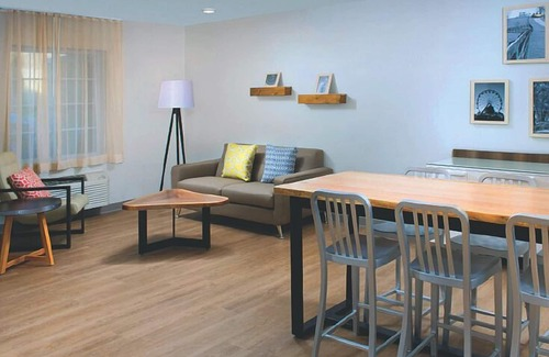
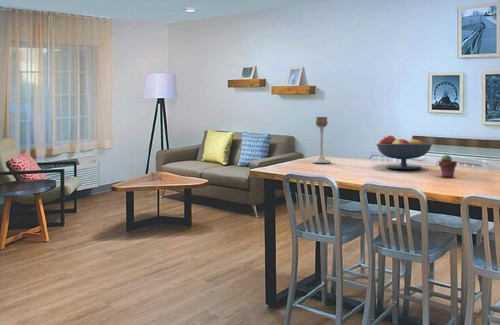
+ potted succulent [438,154,458,178]
+ candle holder [312,116,332,164]
+ fruit bowl [375,134,433,170]
